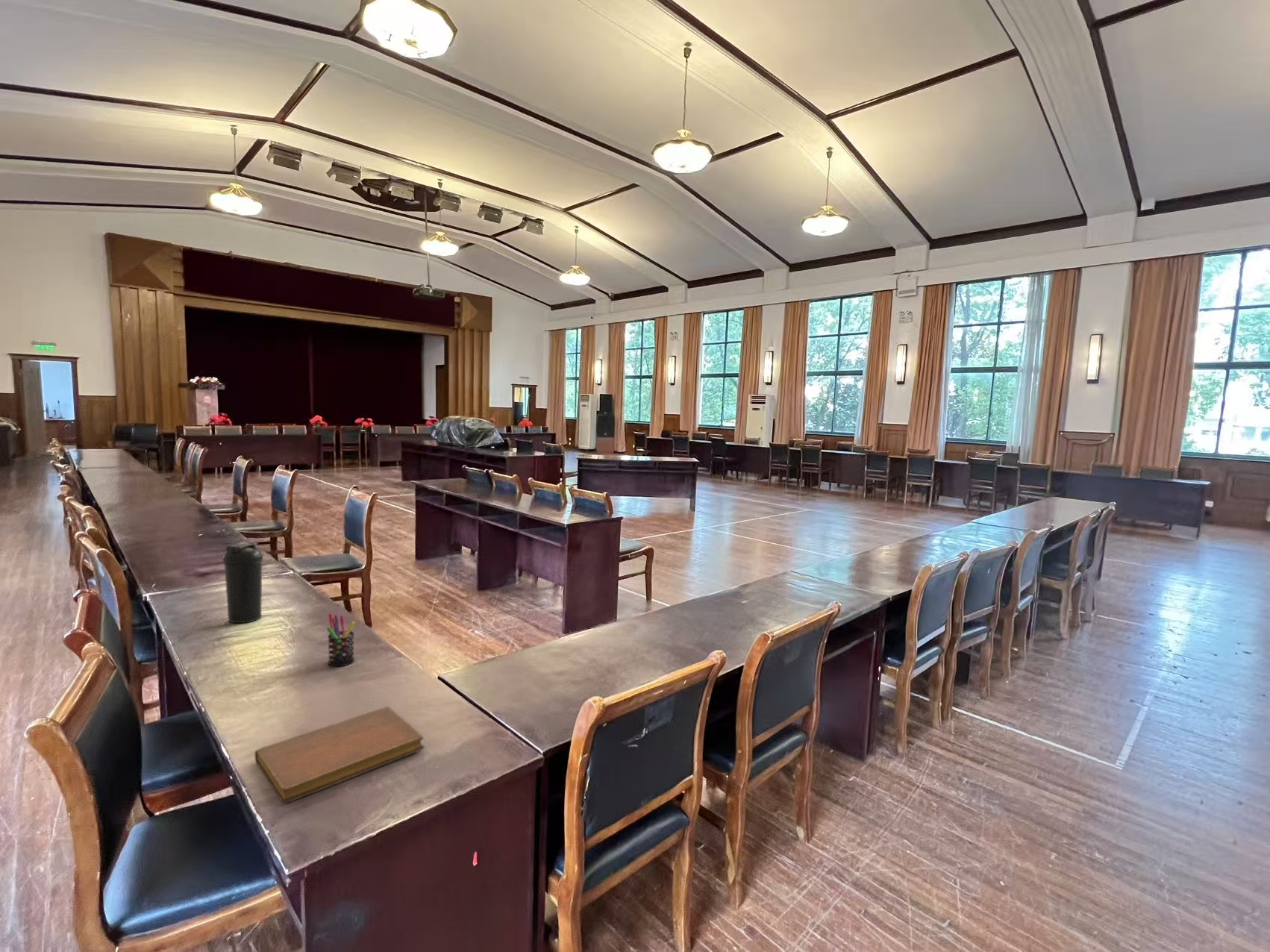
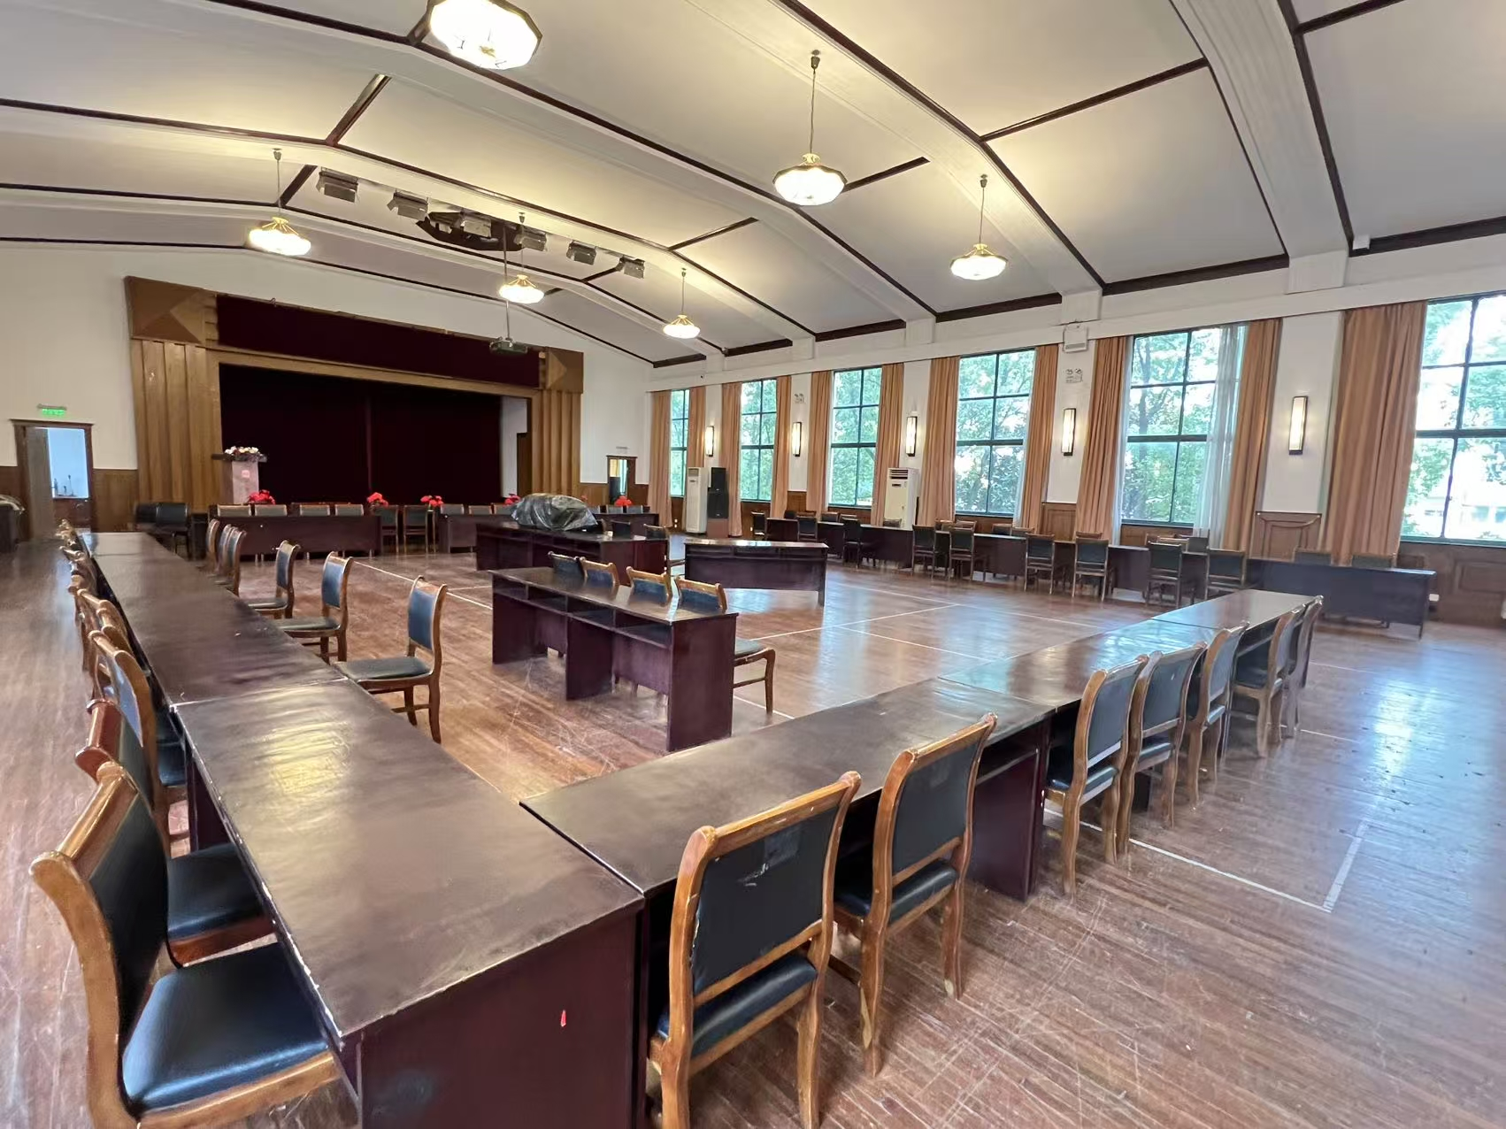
- water bottle [222,541,264,624]
- pen holder [326,613,355,667]
- notebook [254,706,425,804]
